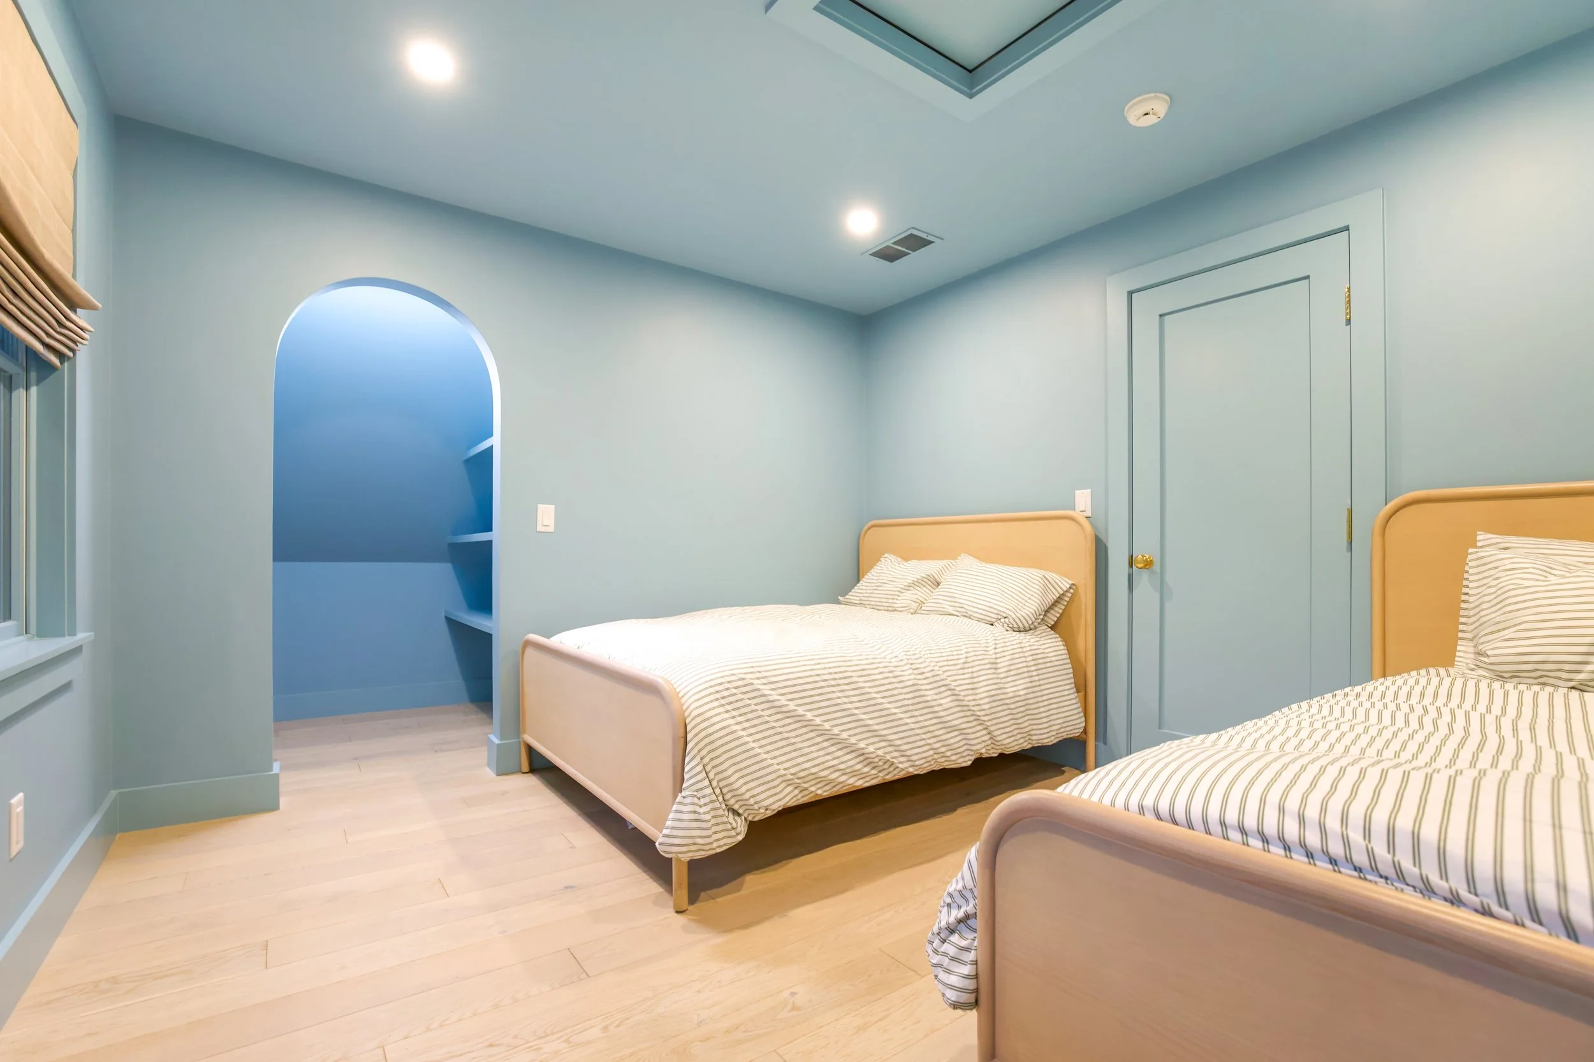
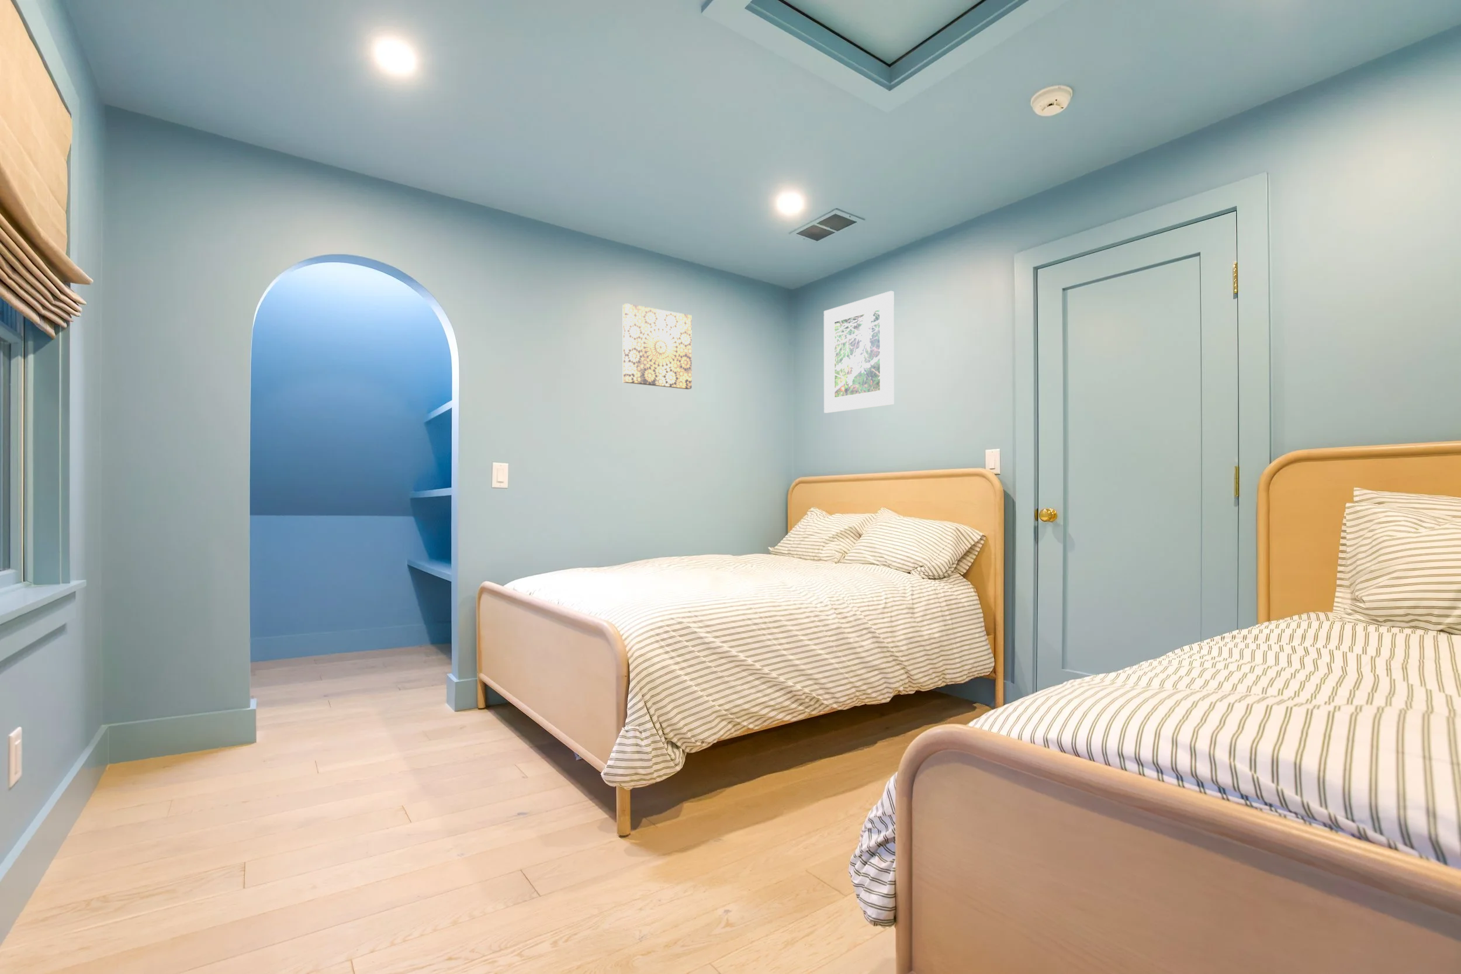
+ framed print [823,290,895,414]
+ wall art [622,302,692,390]
